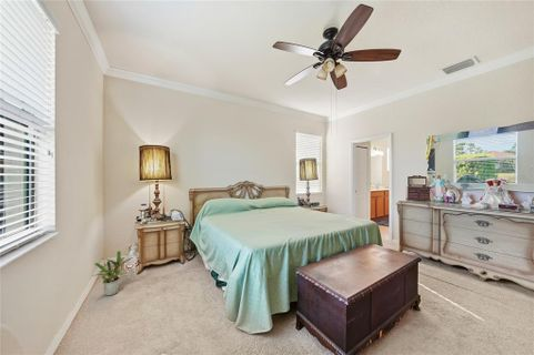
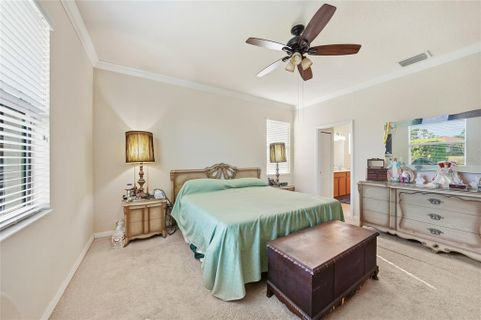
- potted plant [92,250,134,297]
